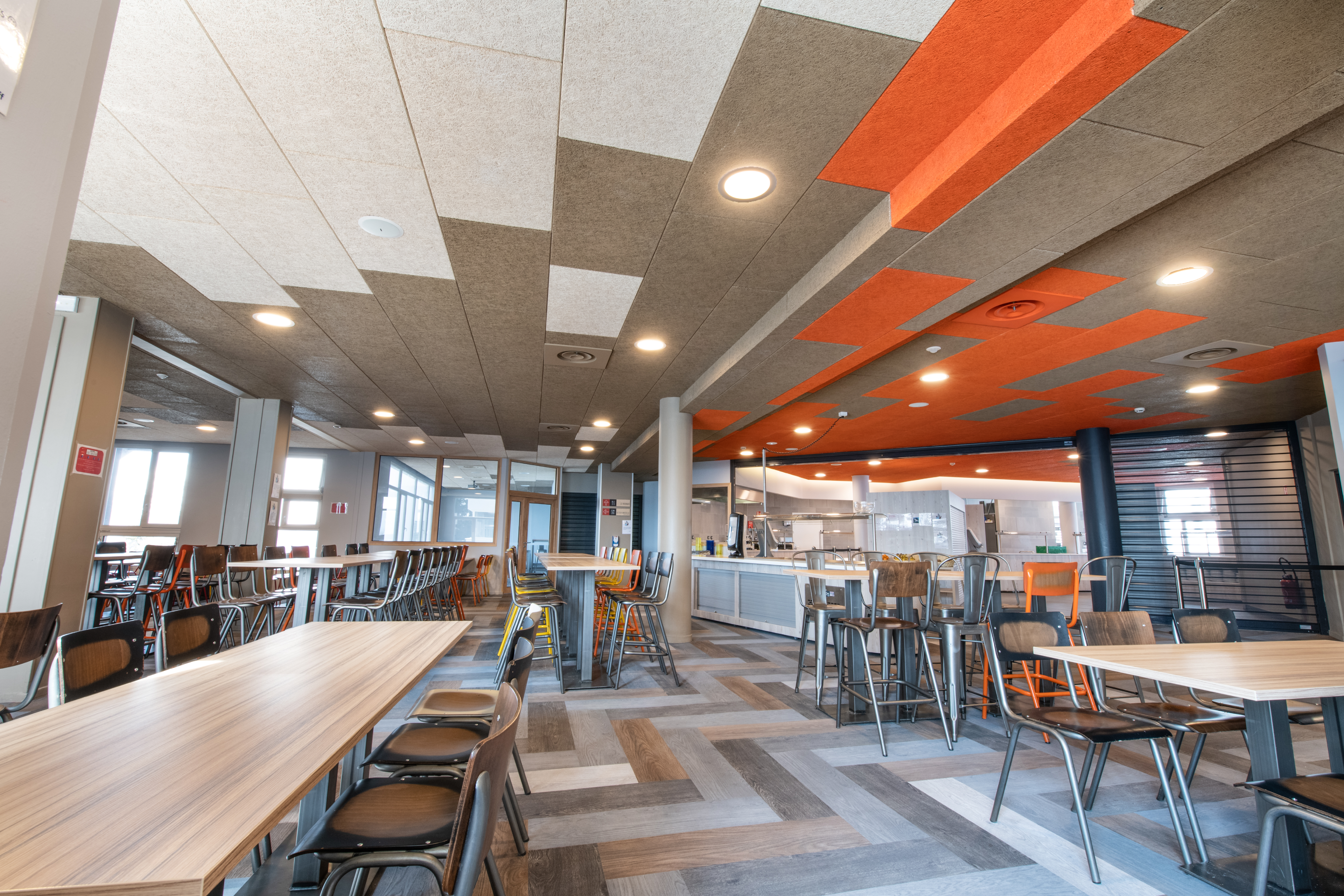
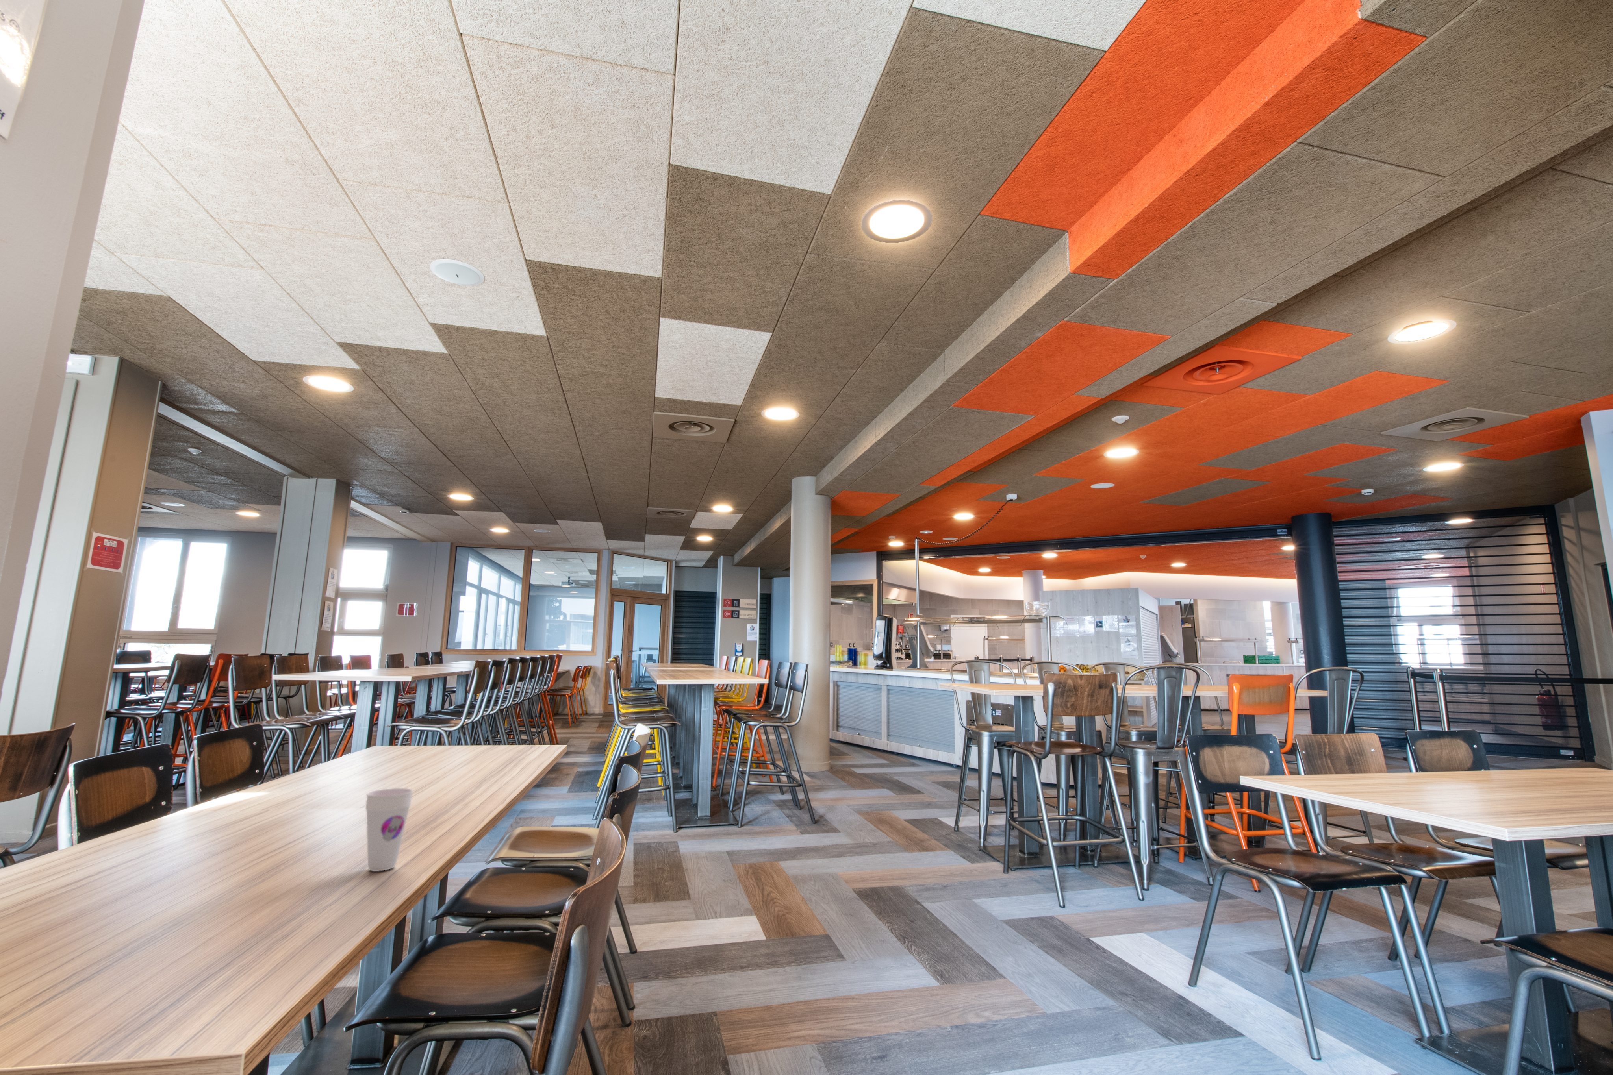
+ cup [366,788,414,871]
